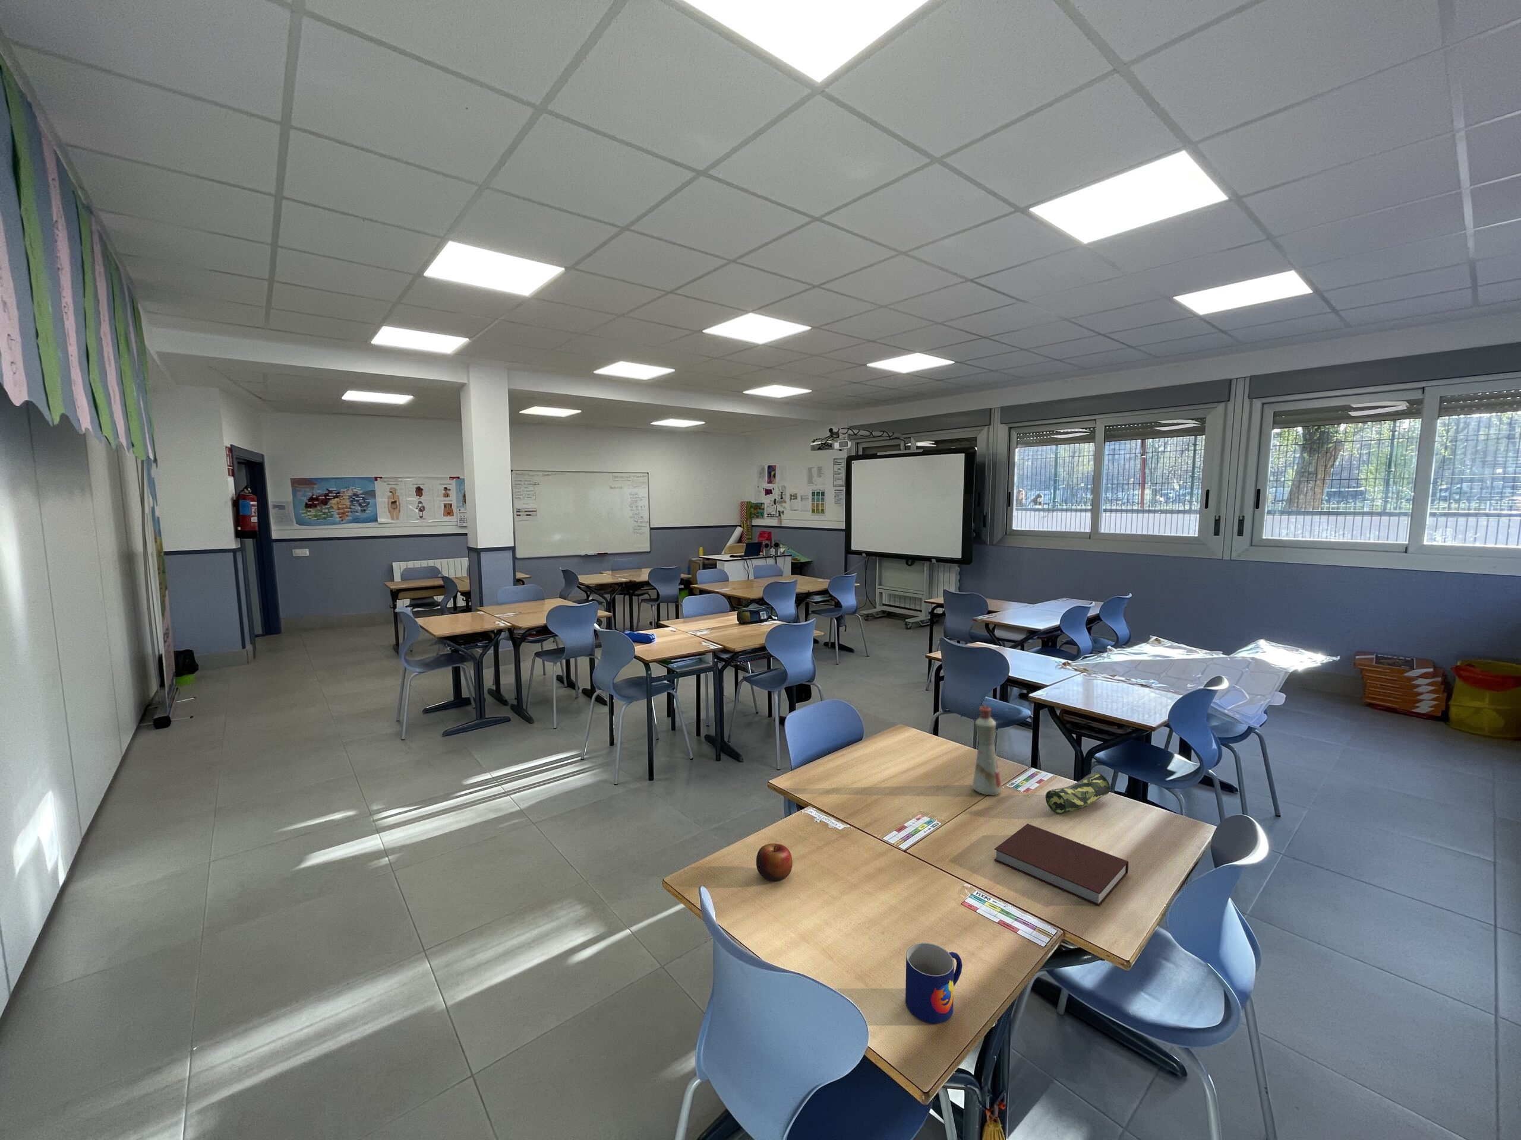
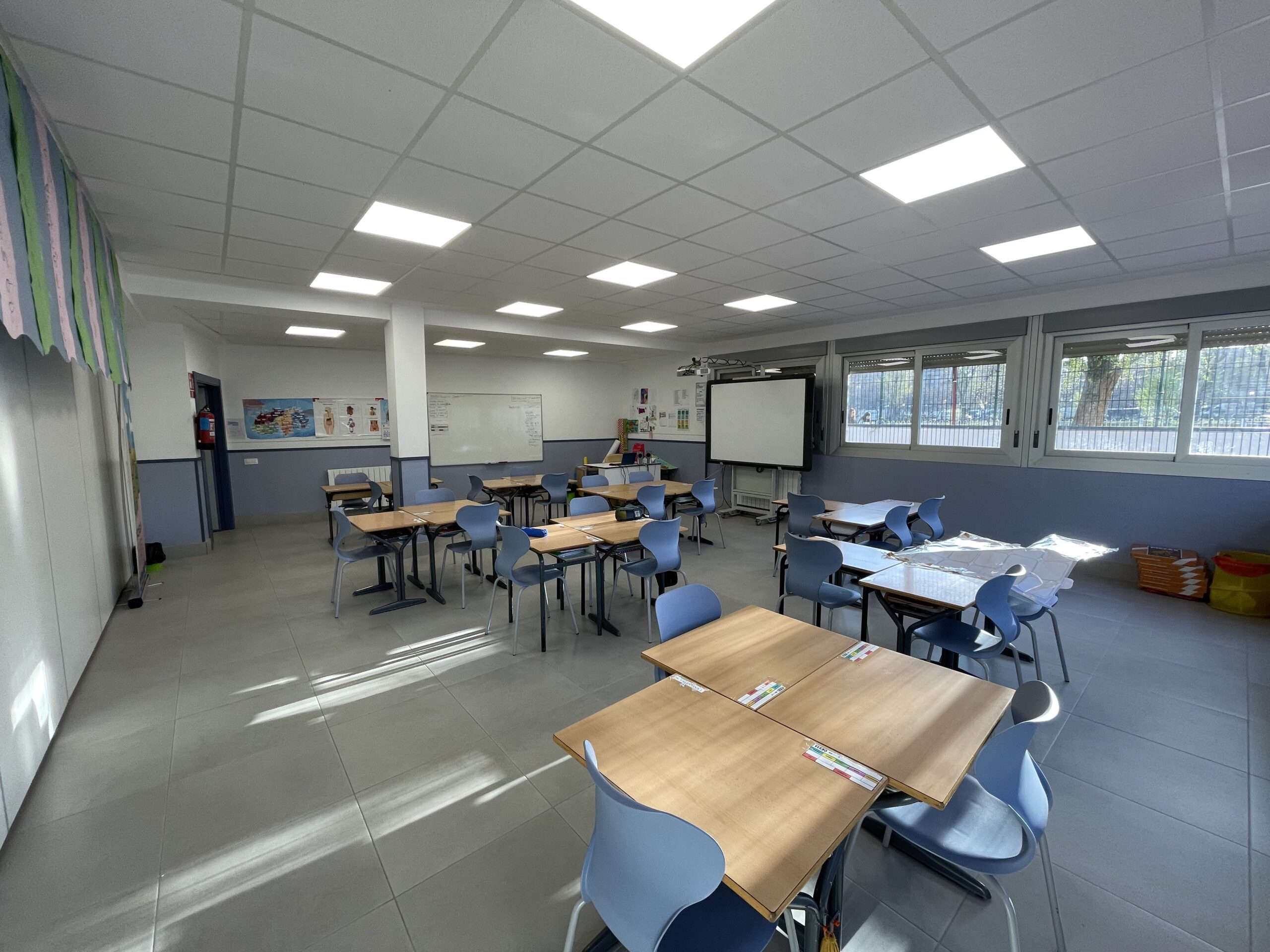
- mug [905,942,963,1024]
- pencil case [1046,772,1110,814]
- notebook [993,823,1129,906]
- apple [756,843,793,883]
- bottle [972,705,1002,796]
